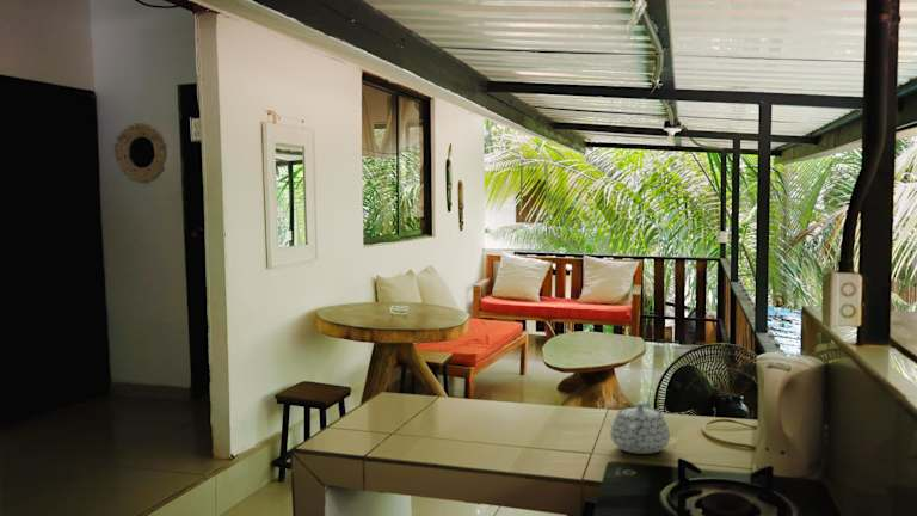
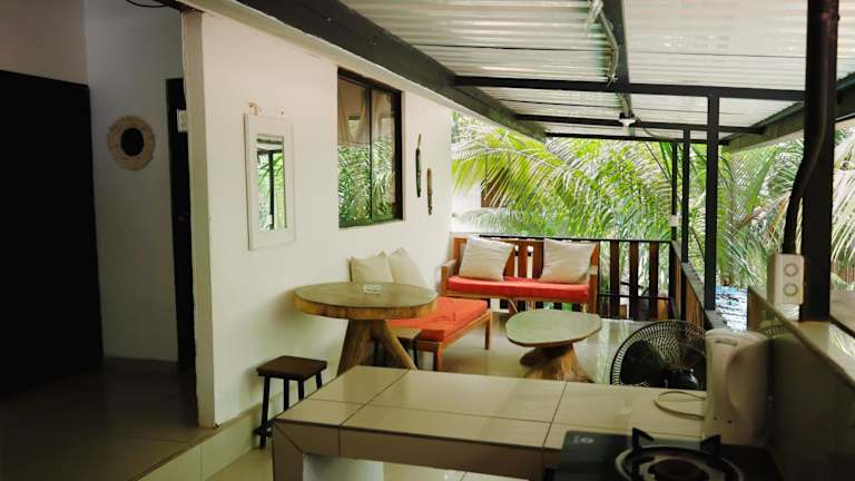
- teapot [609,400,671,455]
